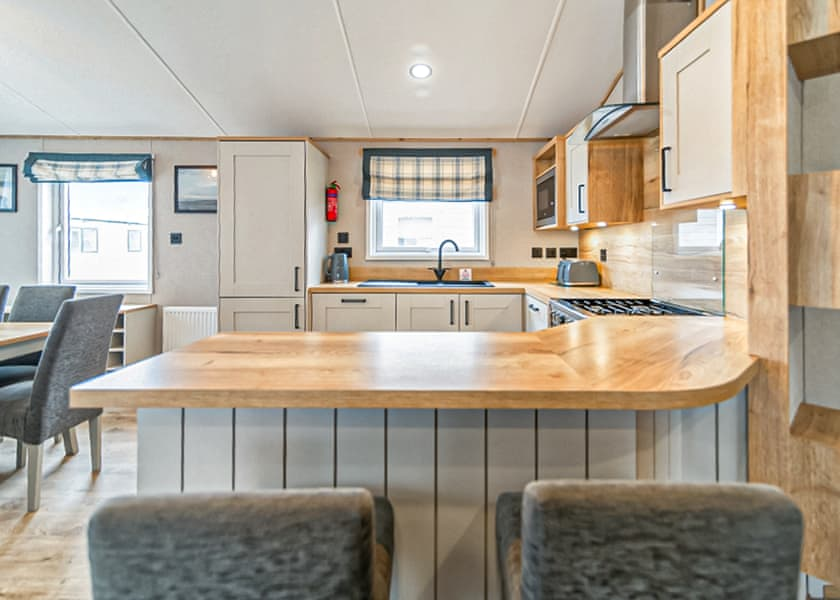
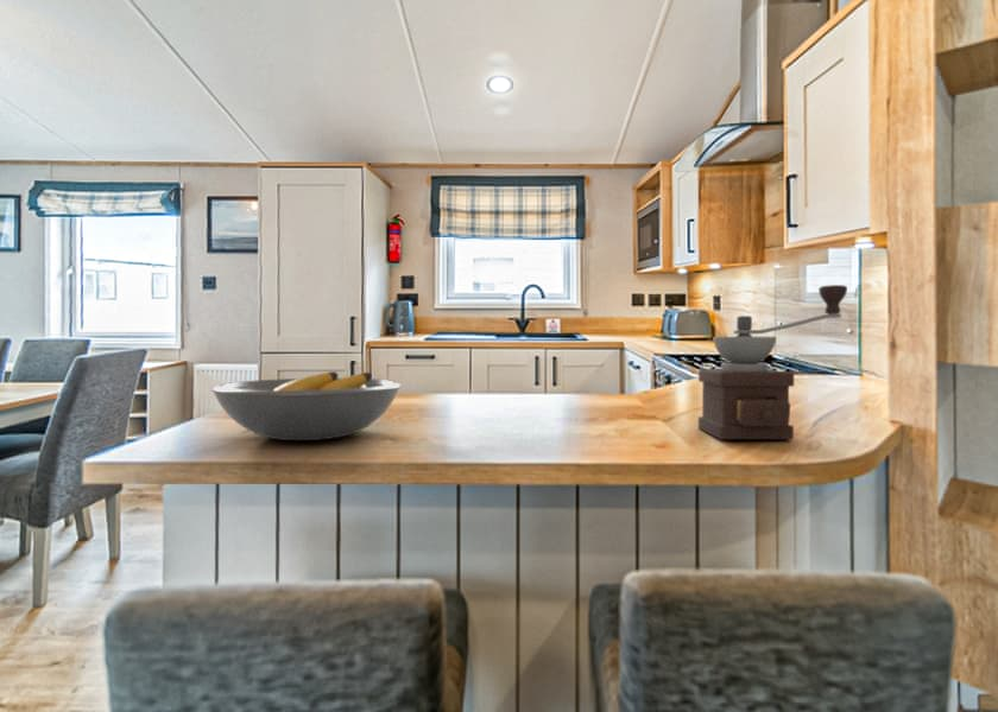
+ coffee grinder [697,284,848,440]
+ fruit bowl [210,370,402,441]
